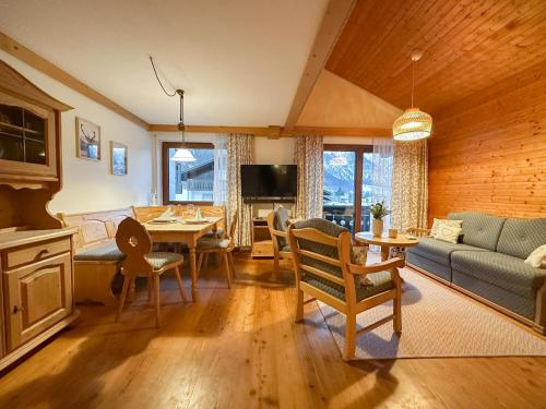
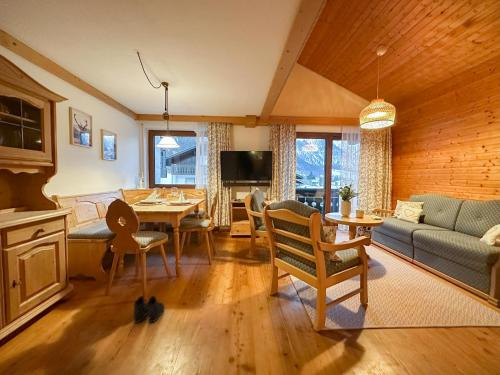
+ boots [133,295,165,324]
